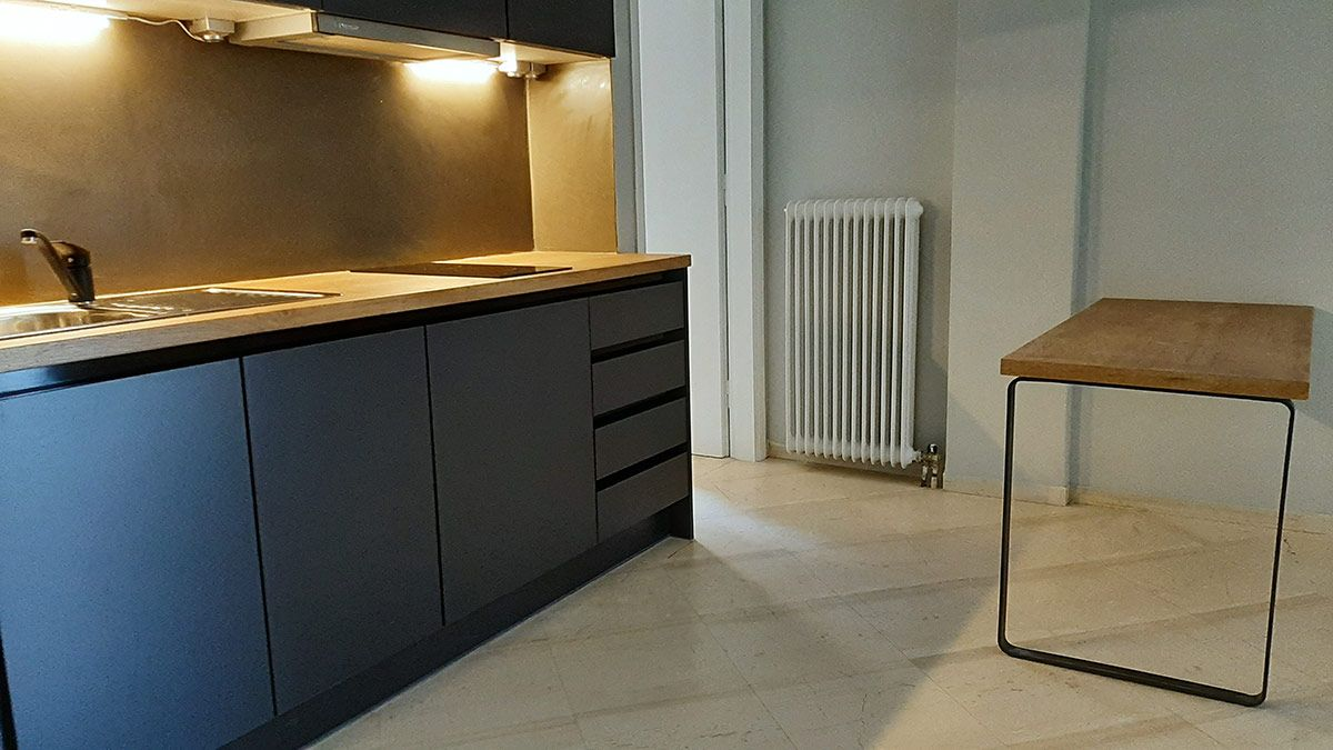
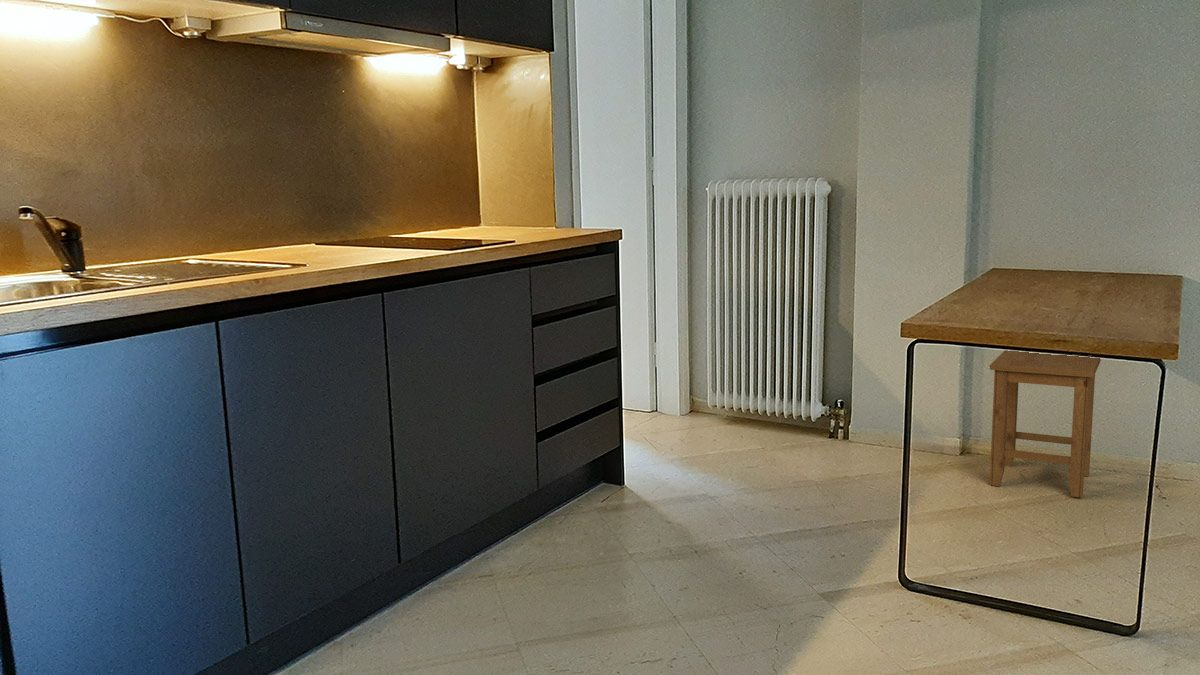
+ stool [989,349,1102,499]
